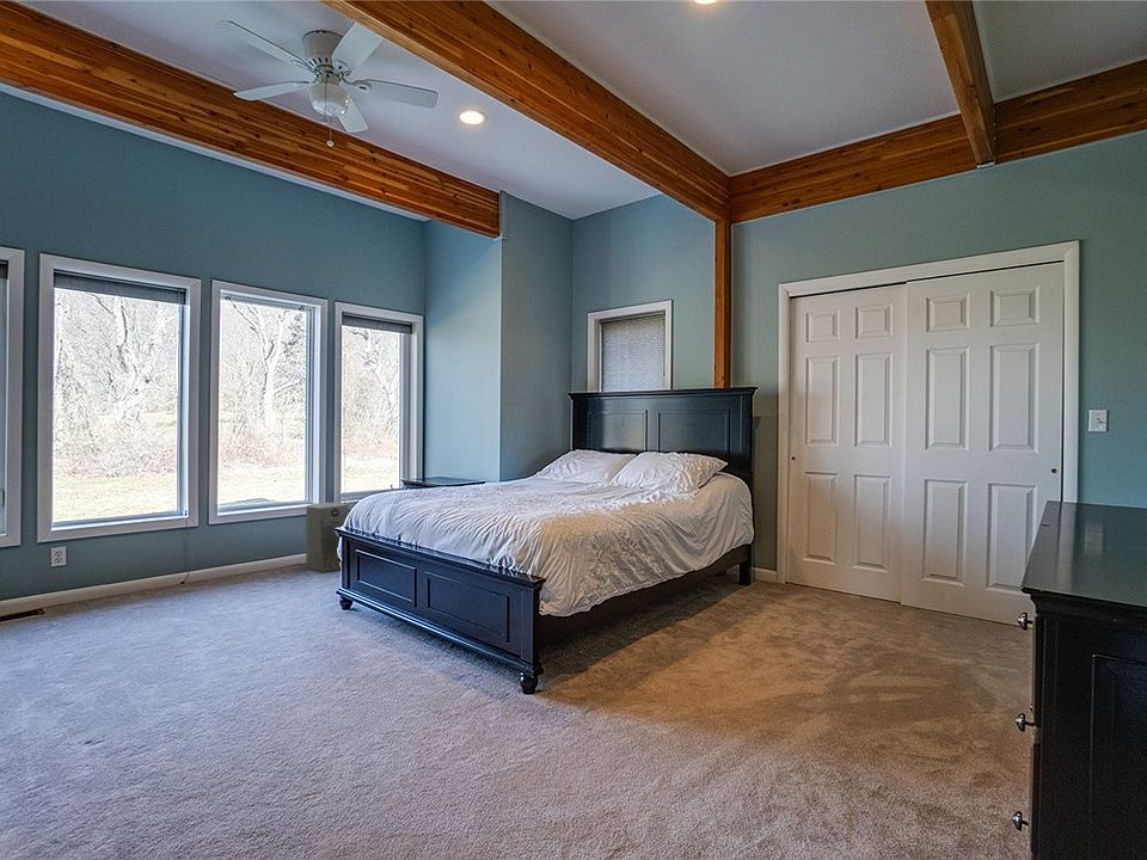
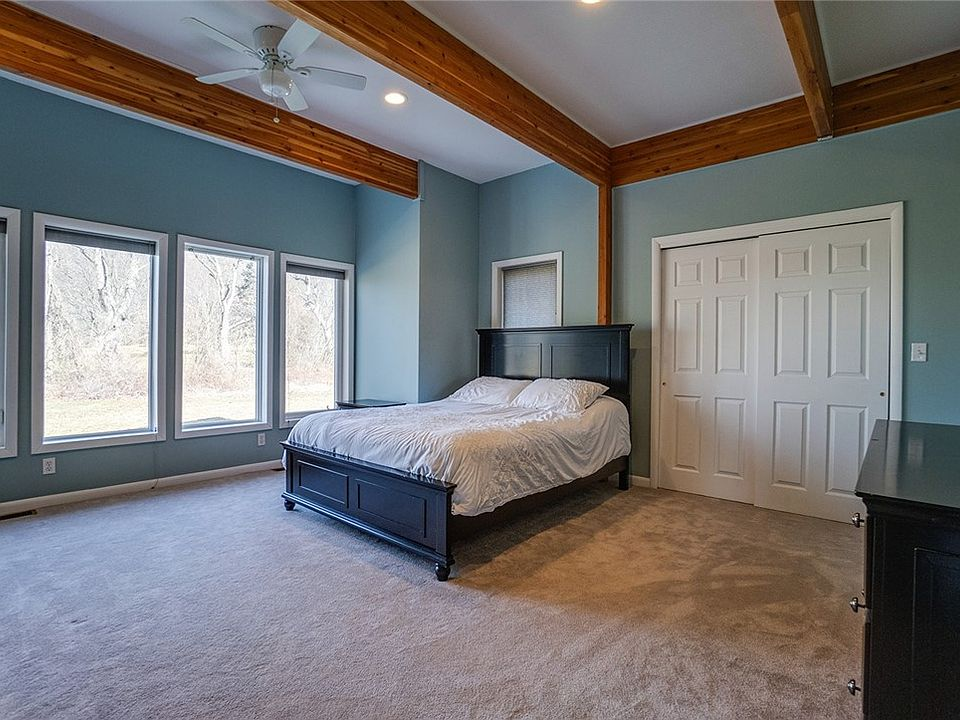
- fan [305,502,350,573]
